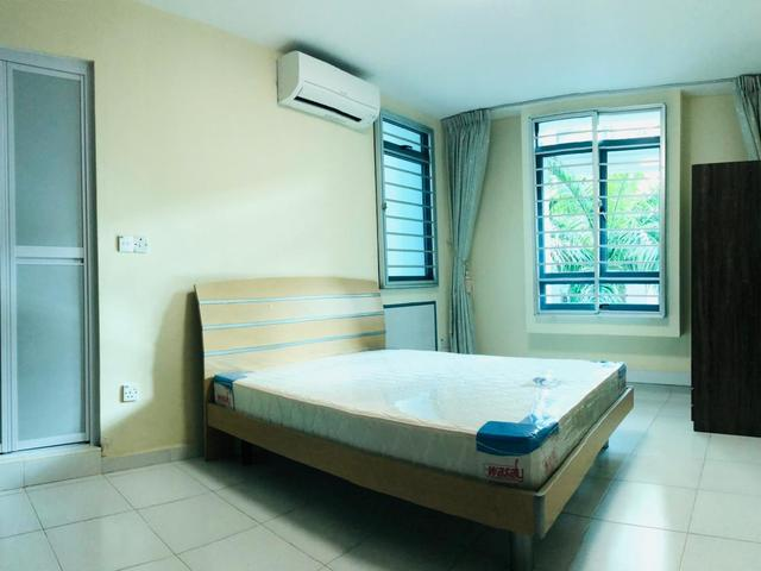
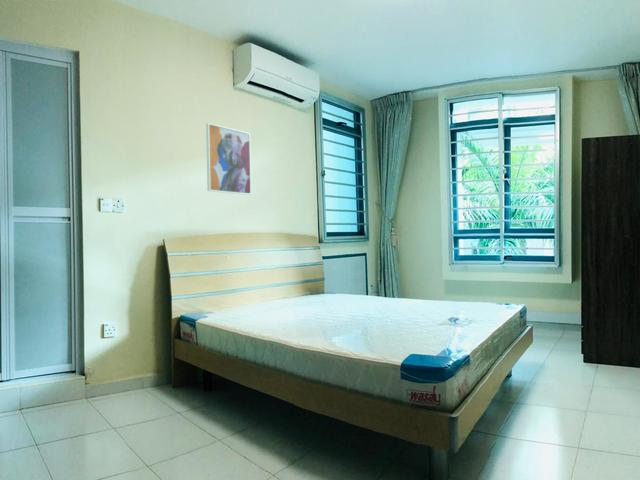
+ wall art [205,122,252,196]
